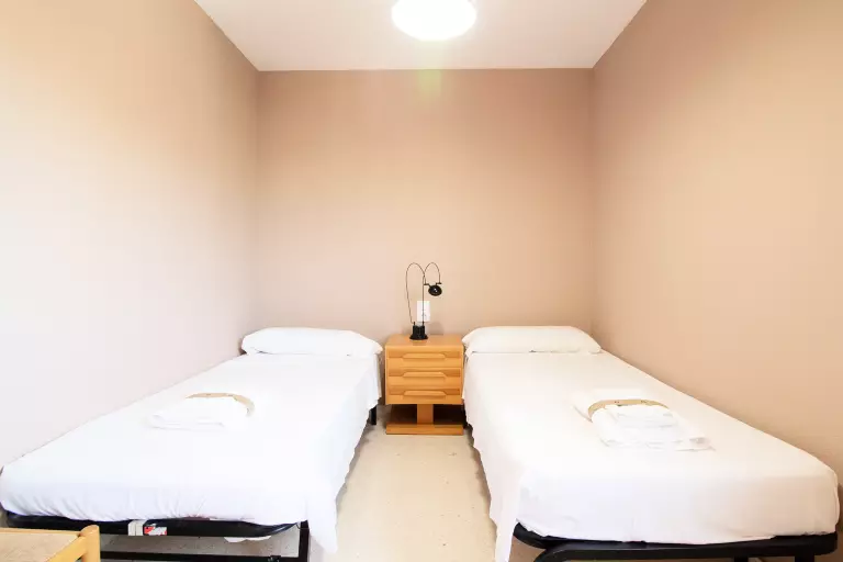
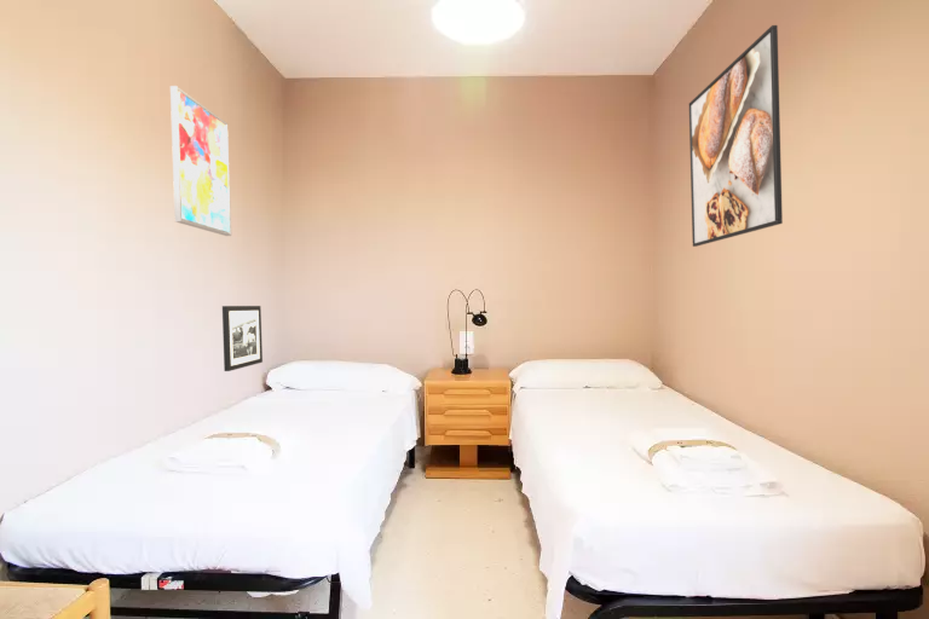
+ wall art [169,85,232,237]
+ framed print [688,24,784,248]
+ picture frame [221,305,264,372]
